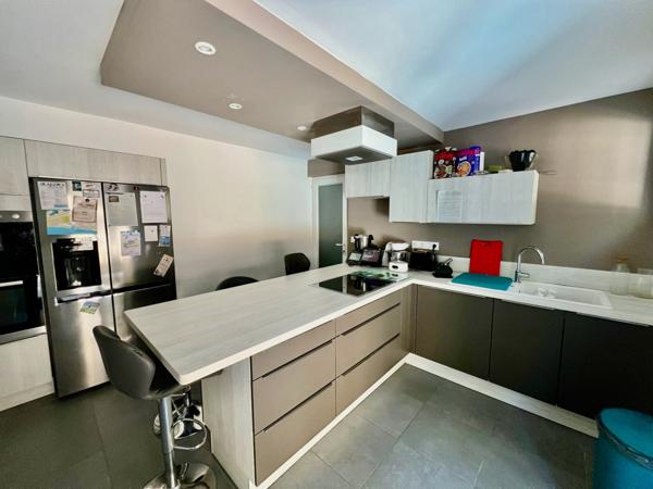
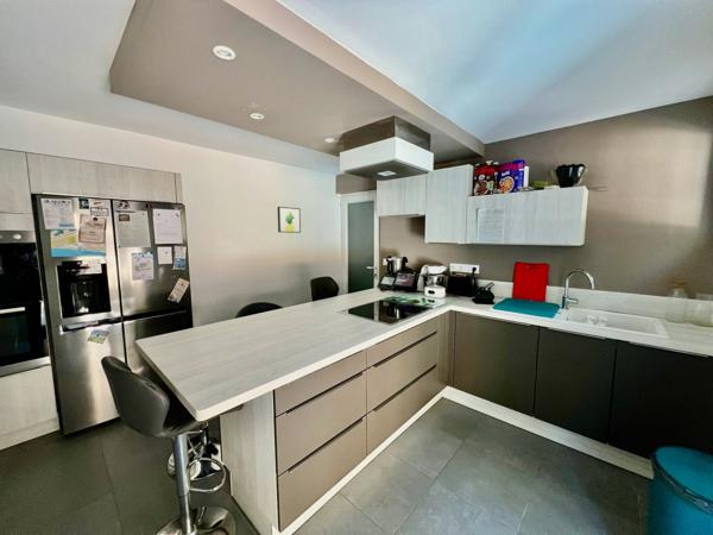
+ wall art [277,206,302,234]
